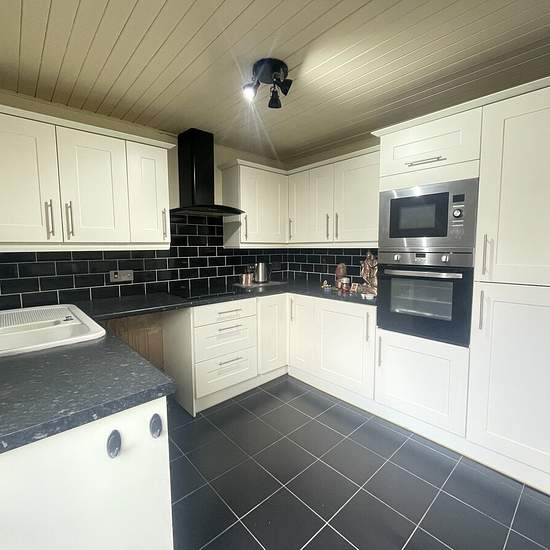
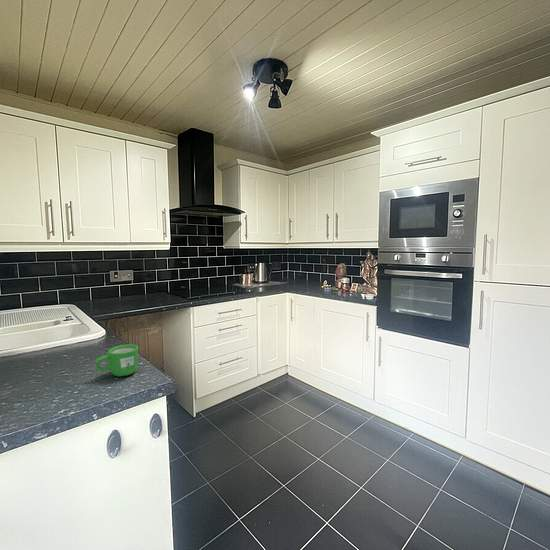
+ mug [94,344,139,377]
